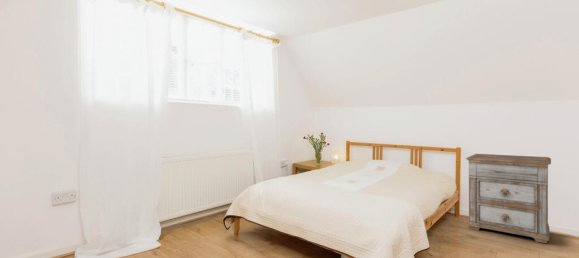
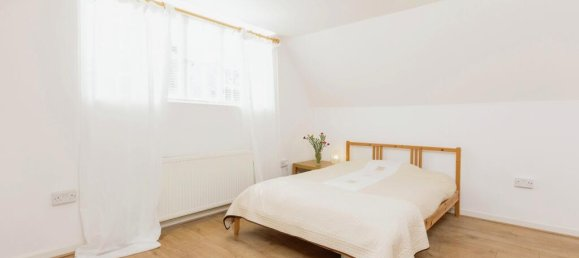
- nightstand [465,153,552,244]
